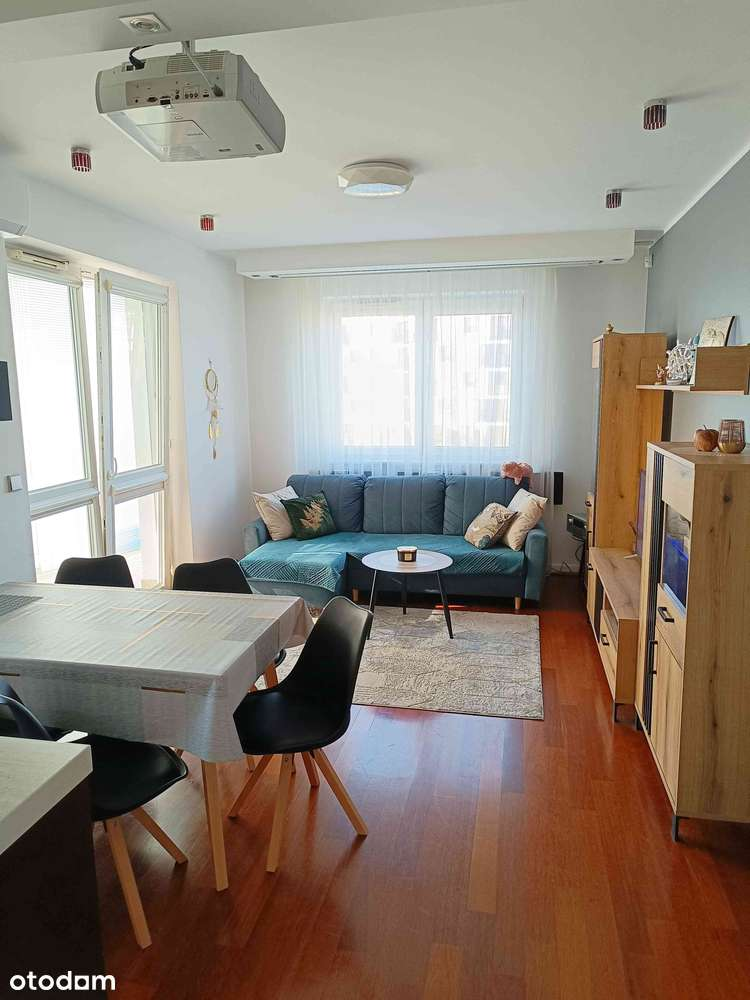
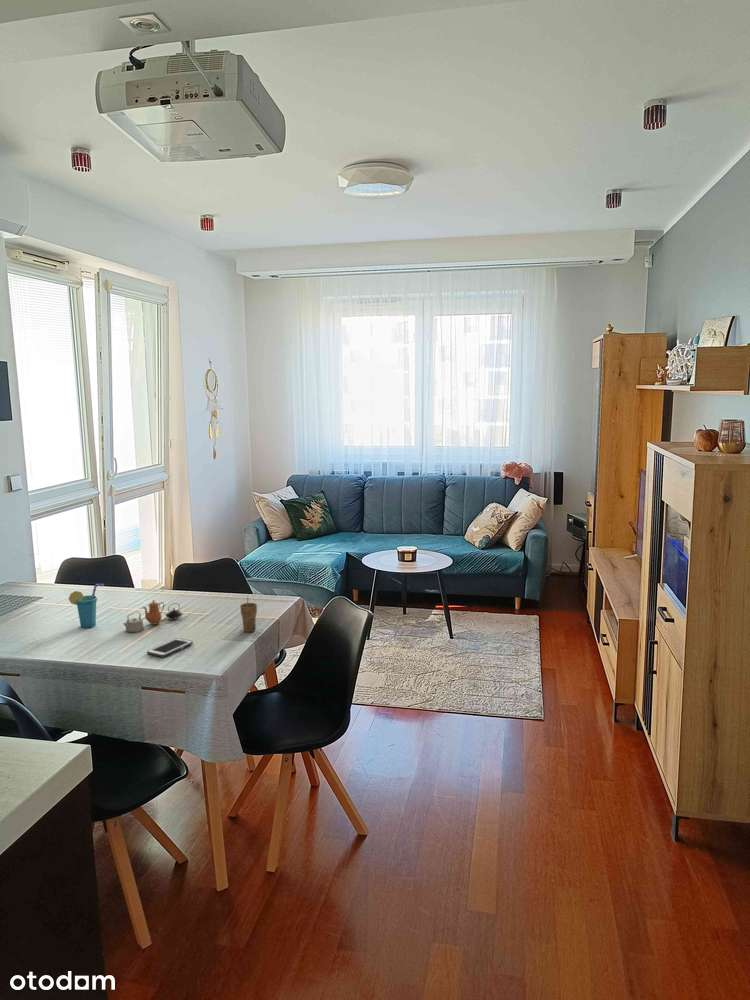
+ cup [68,583,106,629]
+ cup [239,596,258,633]
+ teapot [122,599,184,633]
+ cell phone [146,637,194,658]
